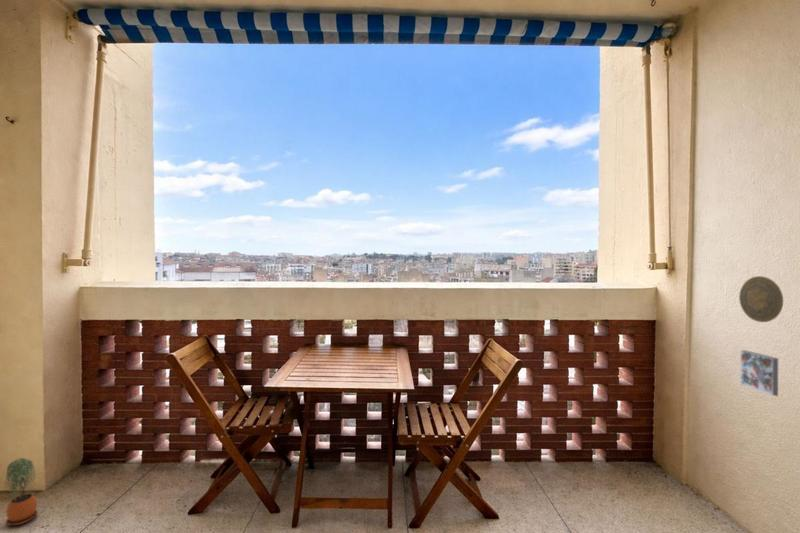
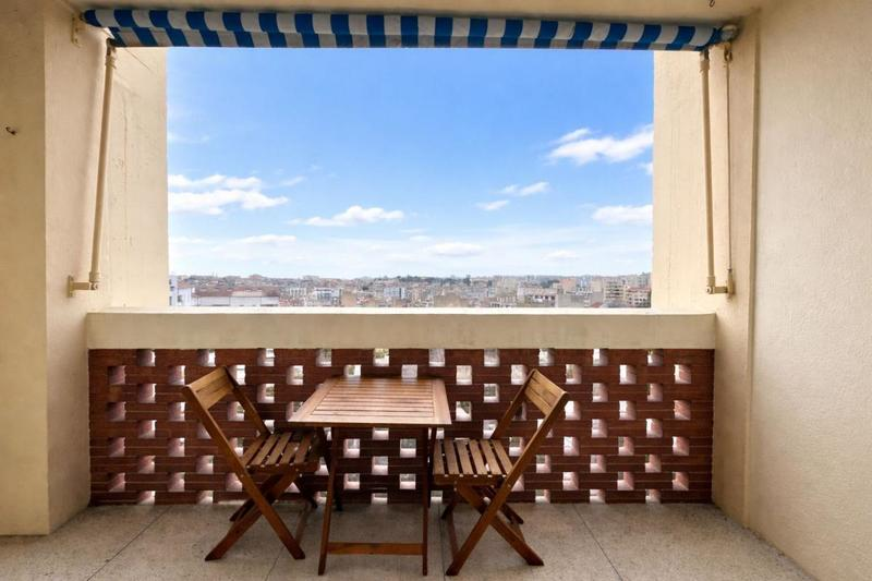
- decorative tile [739,349,779,397]
- decorative plate [738,275,784,323]
- potted plant [4,457,39,526]
